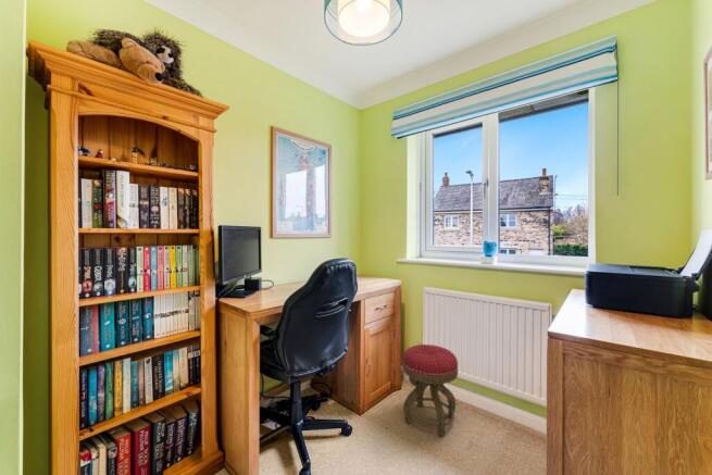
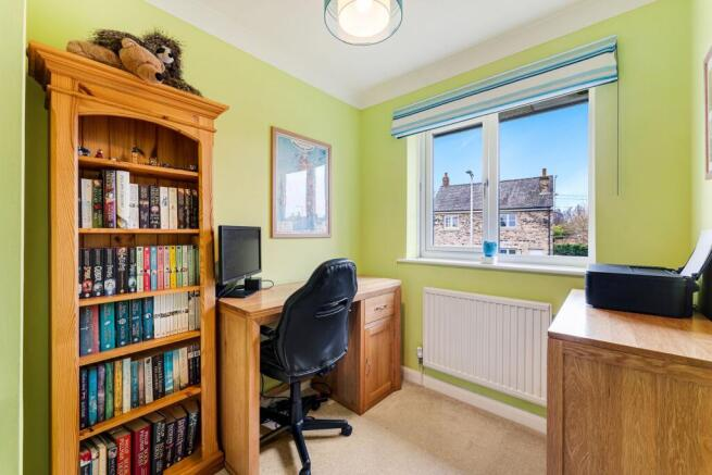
- stool [402,343,459,437]
